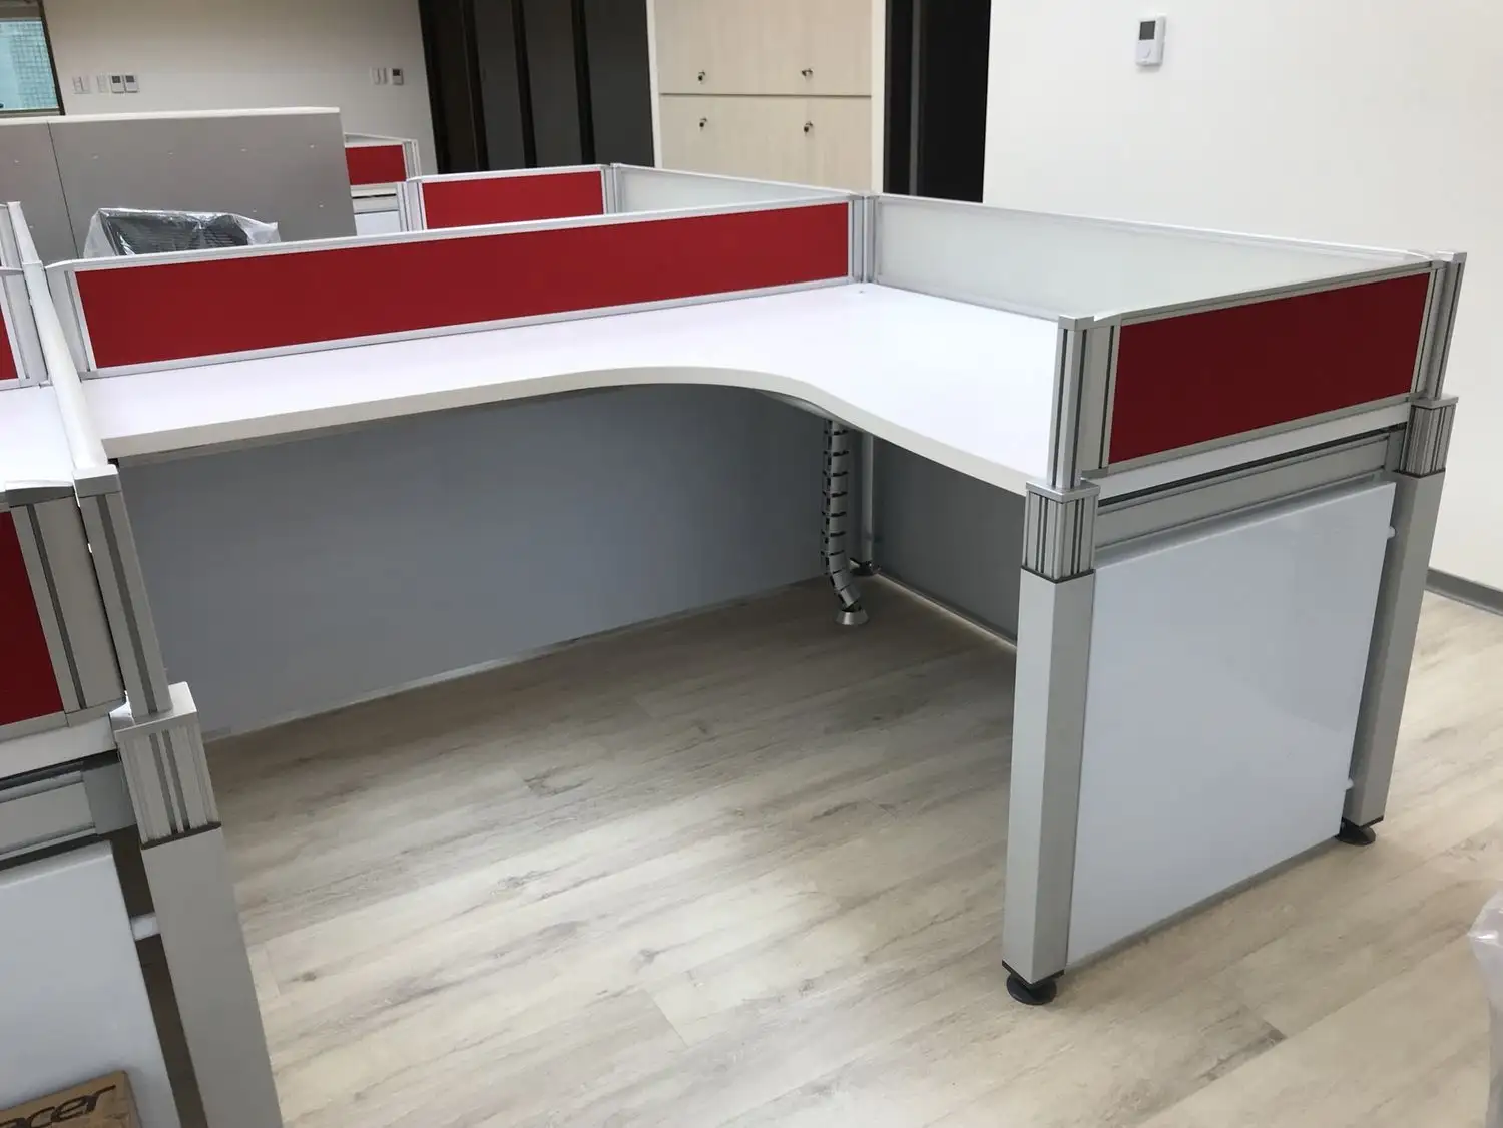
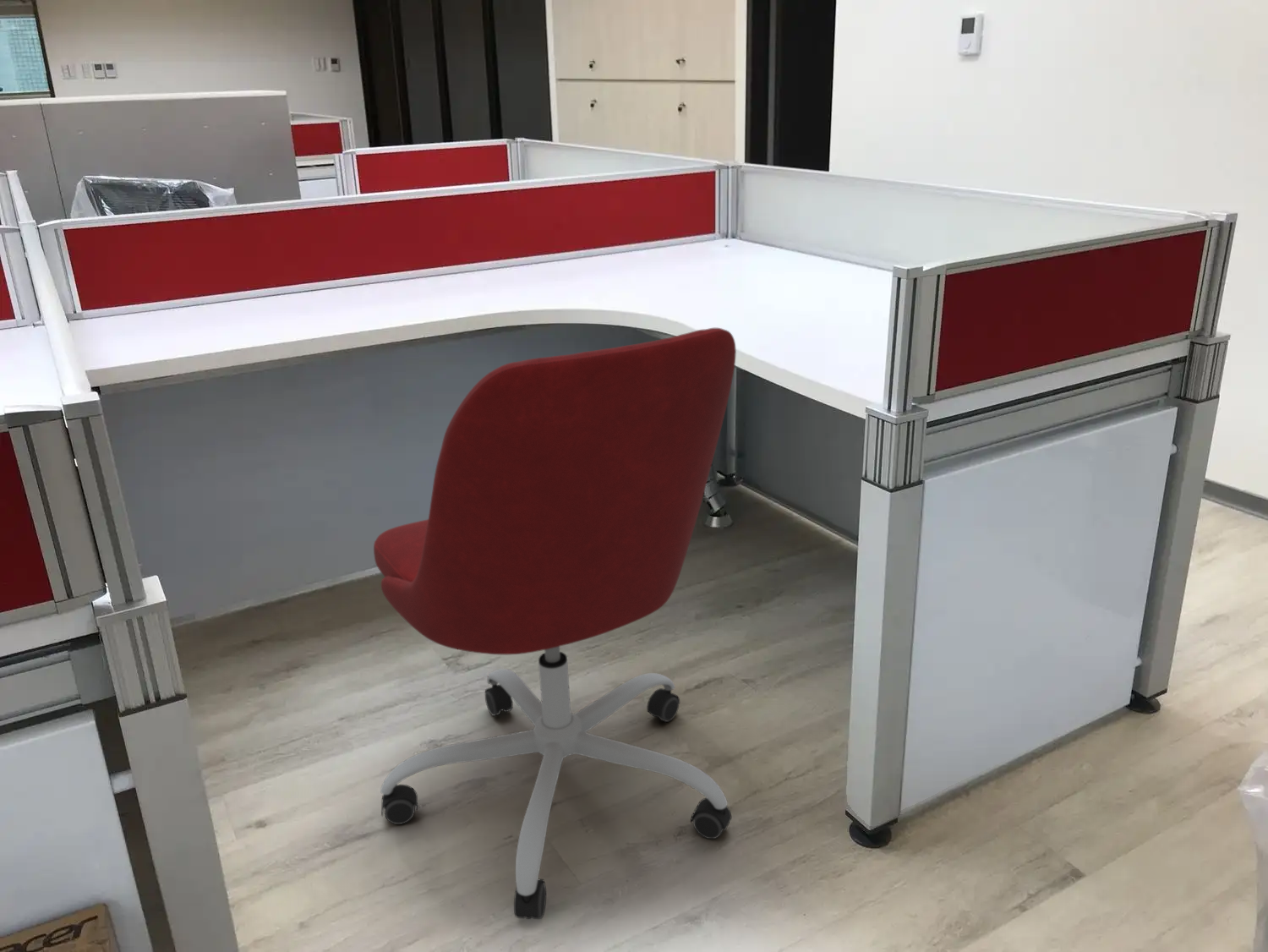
+ office chair [373,327,737,920]
